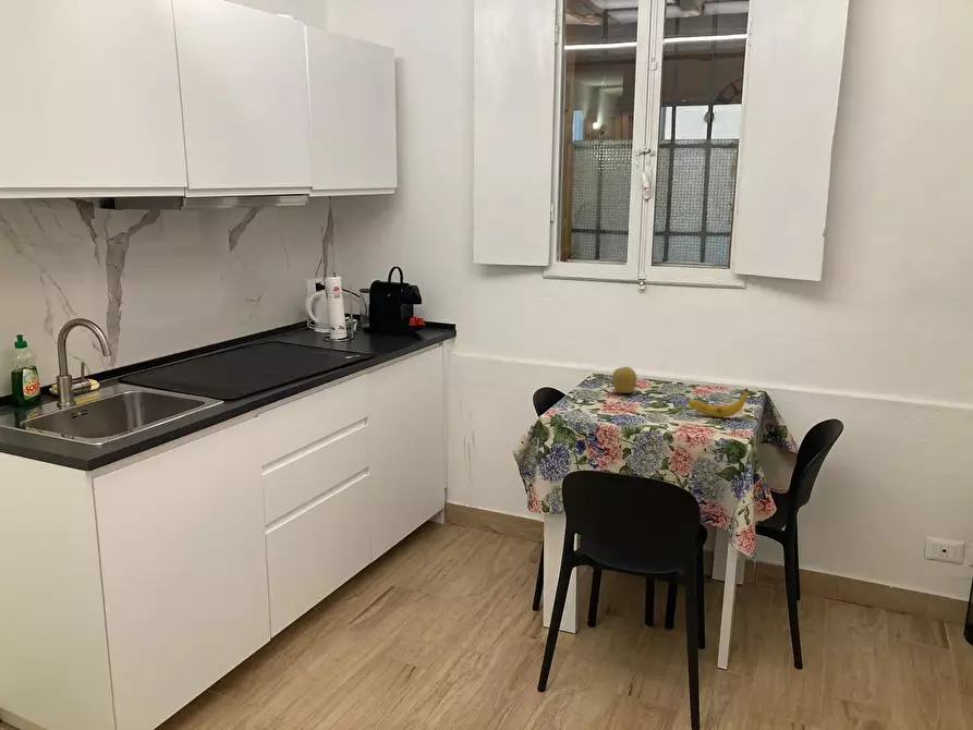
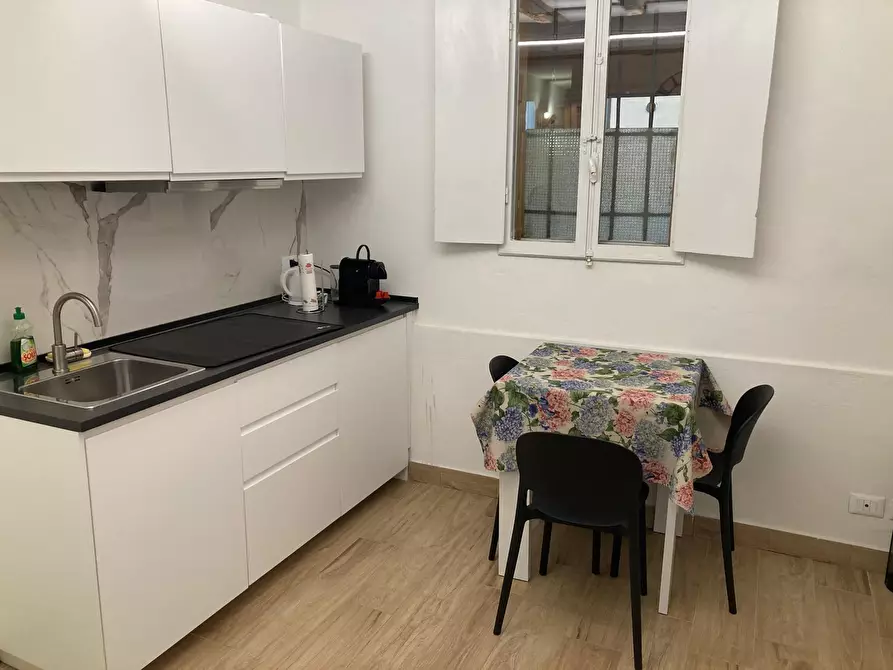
- banana [685,387,749,418]
- fruit [611,366,637,394]
